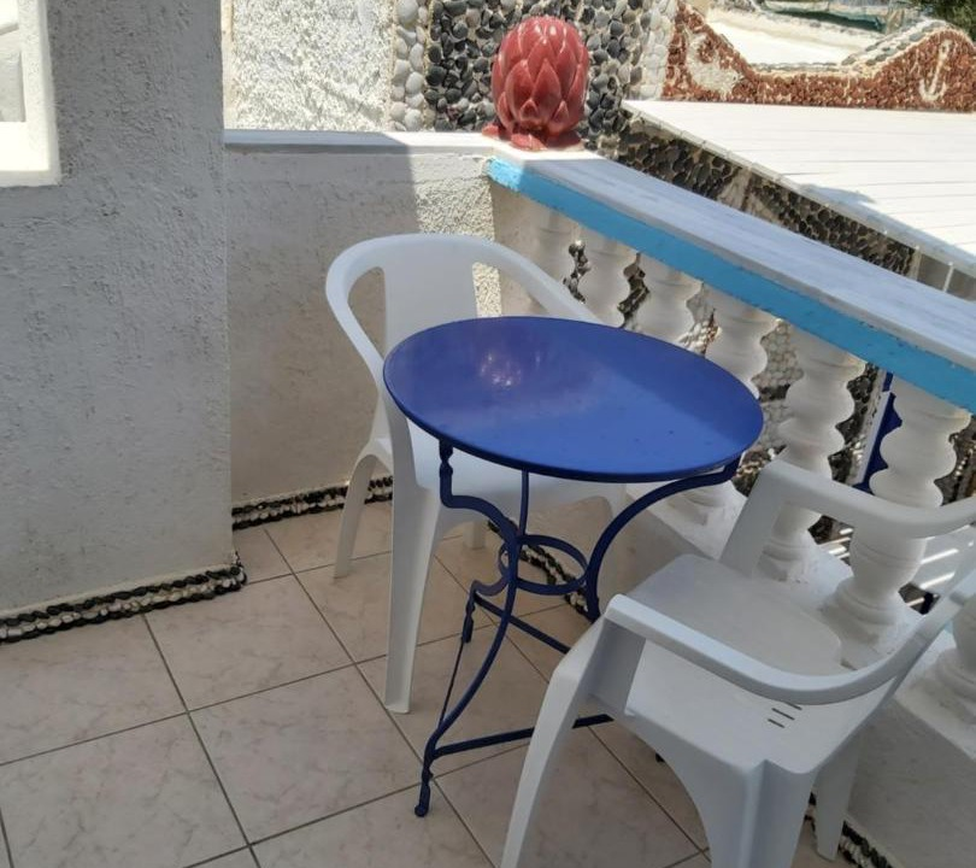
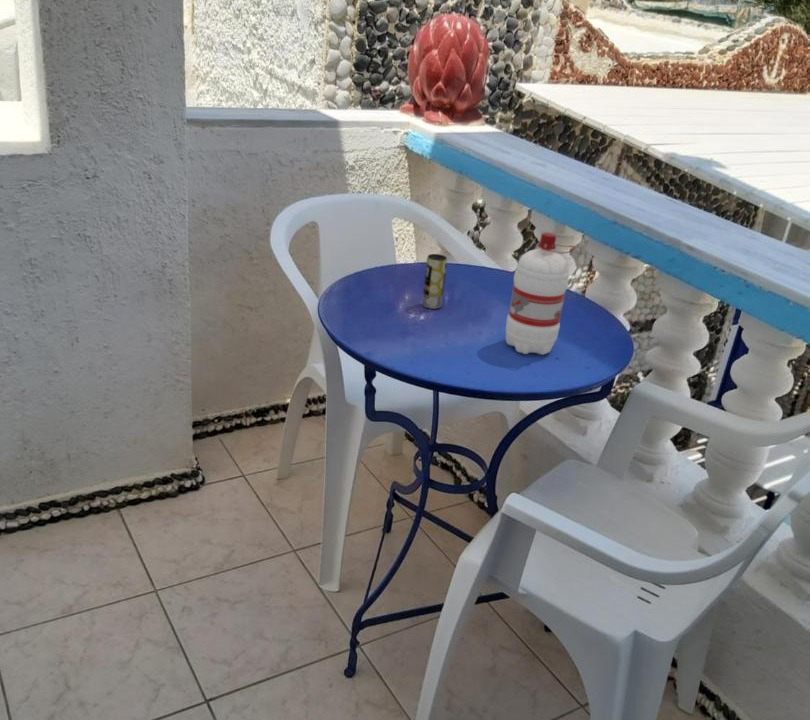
+ water bottle [504,232,577,356]
+ beverage can [421,253,448,310]
